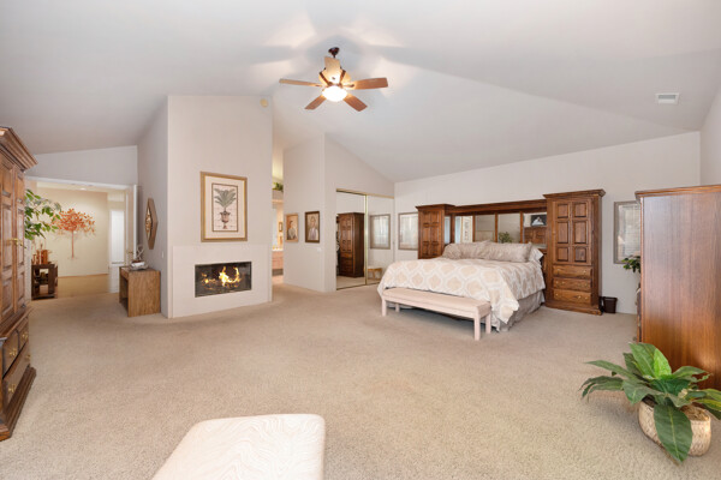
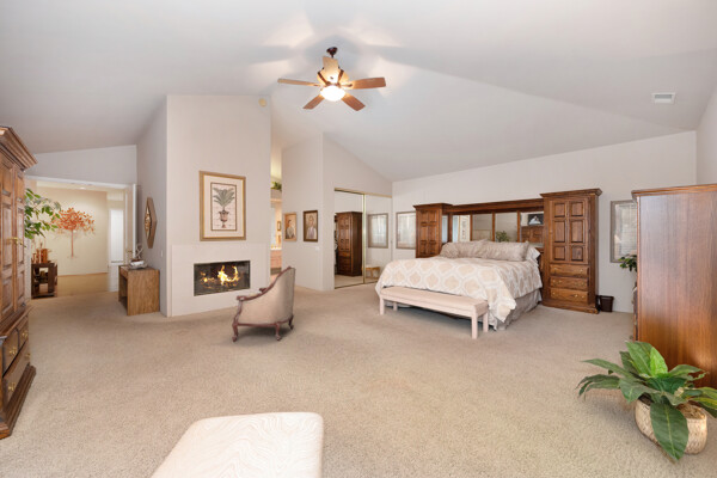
+ armchair [231,265,296,343]
